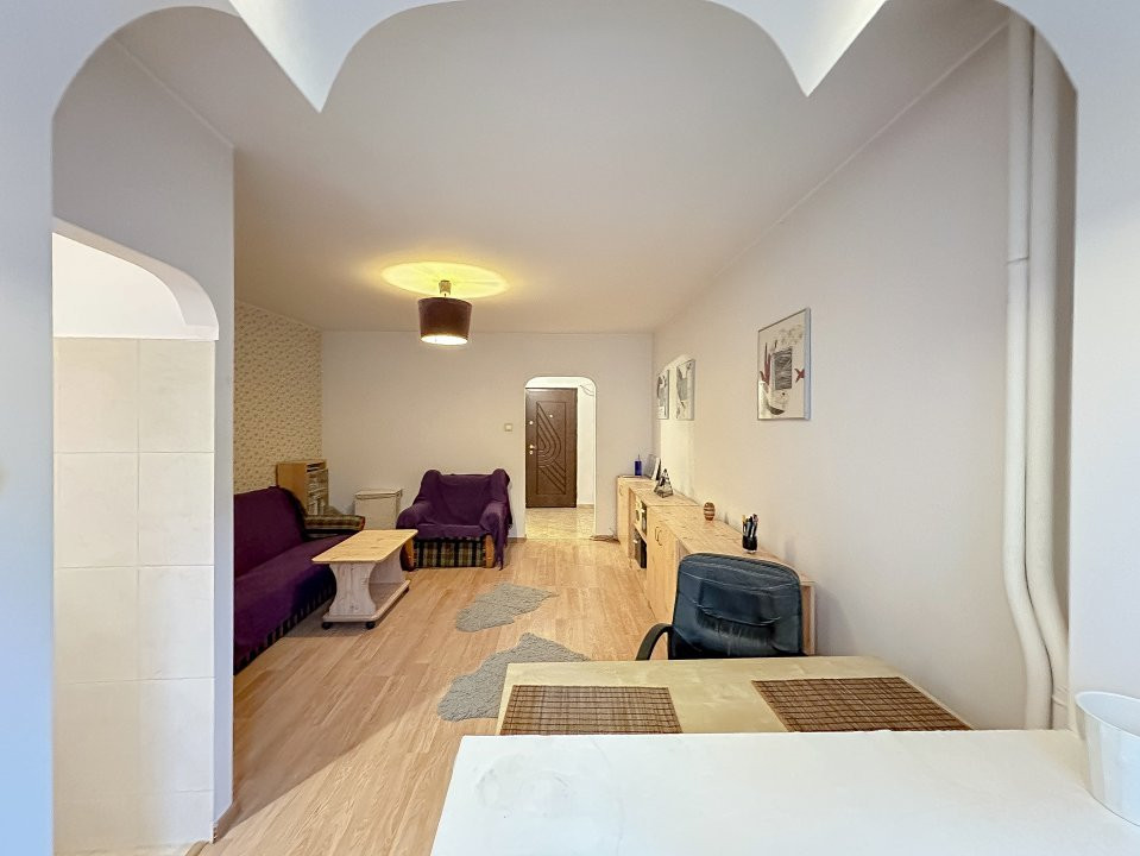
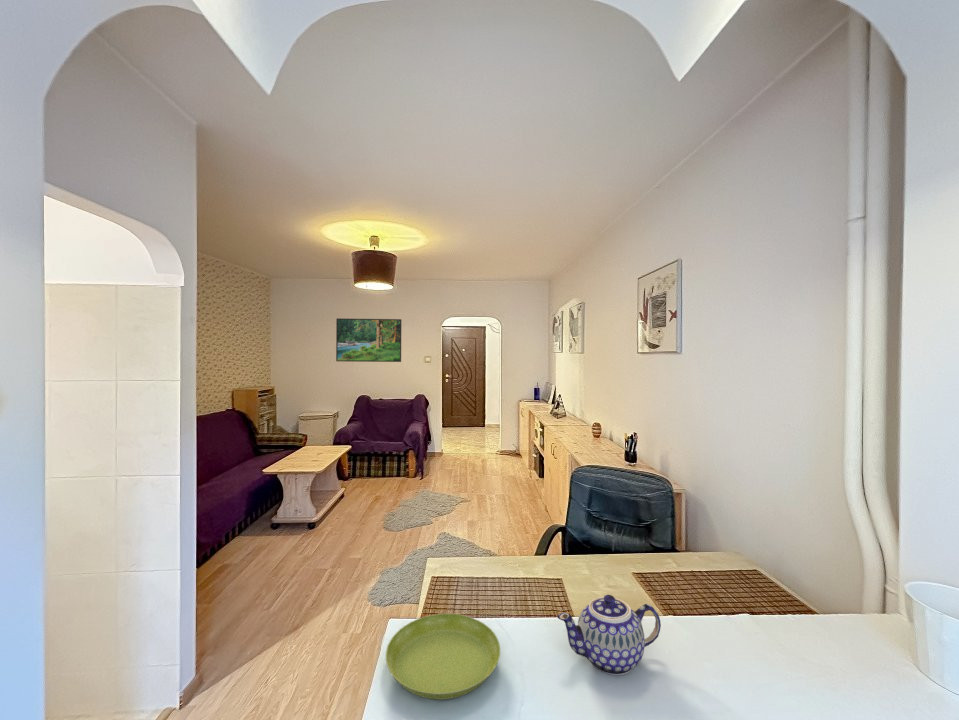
+ teapot [557,594,662,676]
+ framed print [335,317,402,363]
+ saucer [385,613,501,701]
